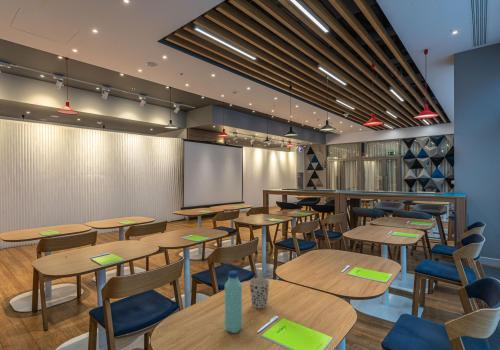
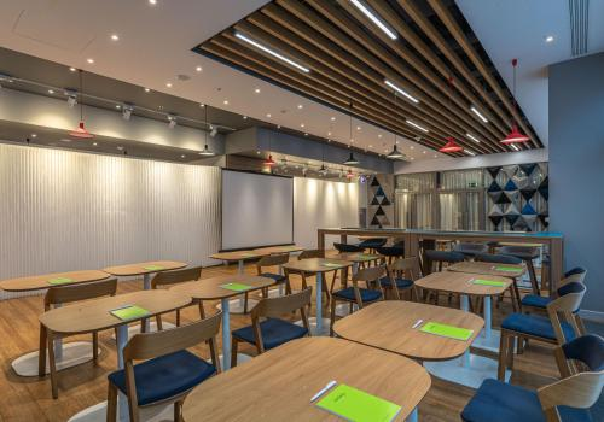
- water bottle [224,270,243,334]
- cup [248,277,271,309]
